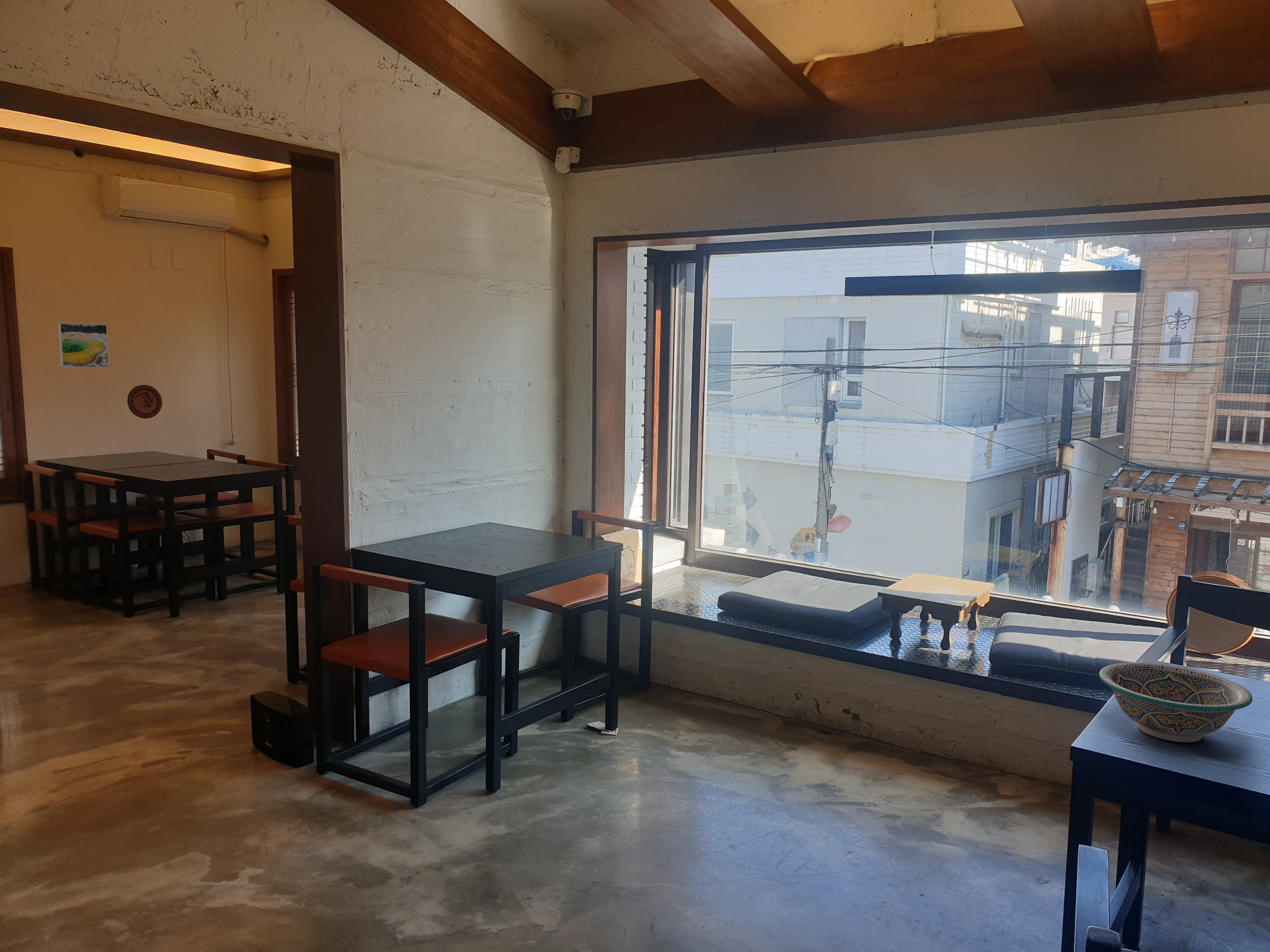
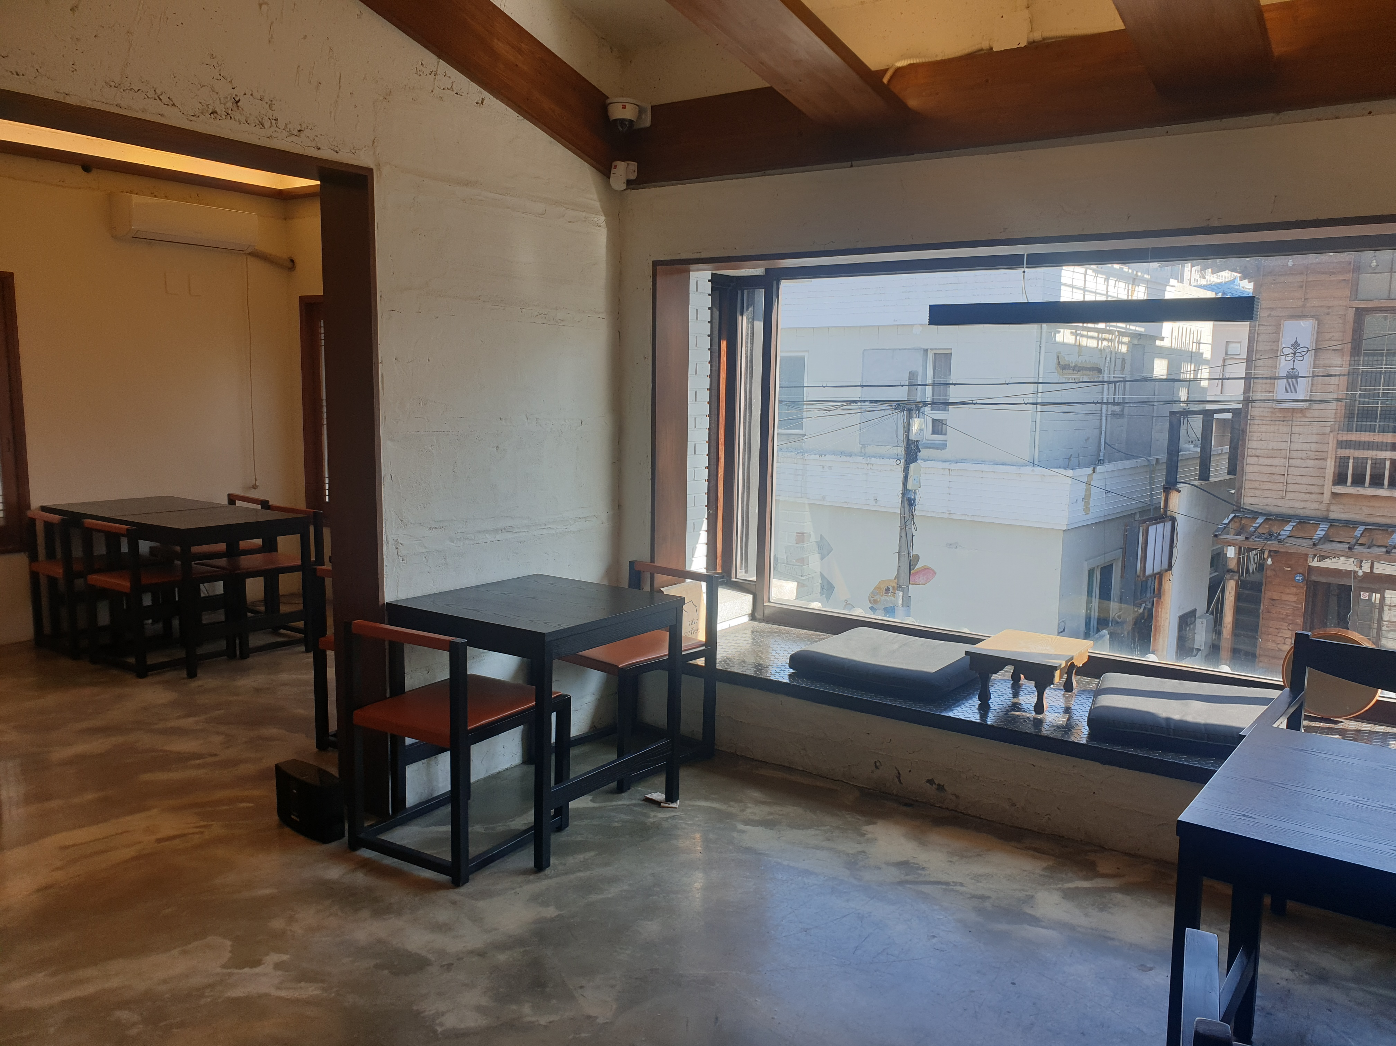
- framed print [58,322,109,368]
- decorative plate [127,384,163,419]
- bowl [1099,662,1253,743]
